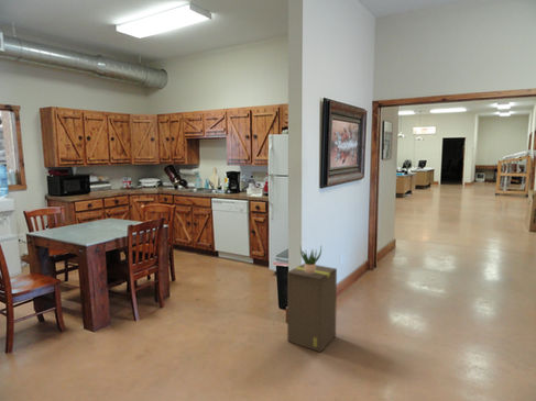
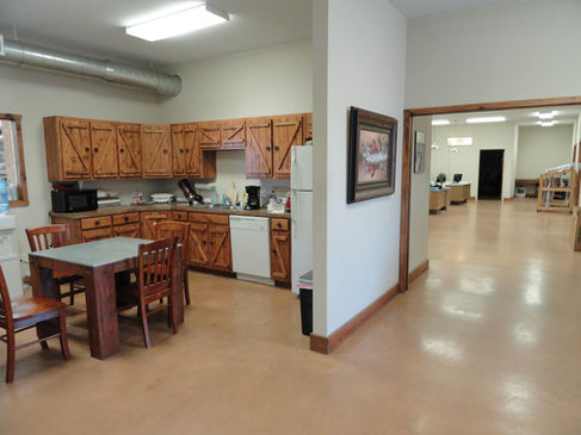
- cardboard box [286,263,338,353]
- potted plant [299,246,322,274]
